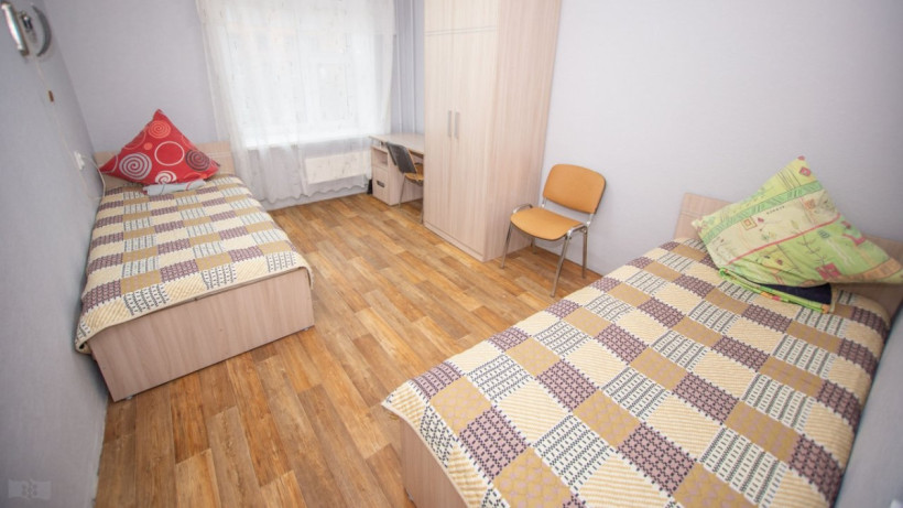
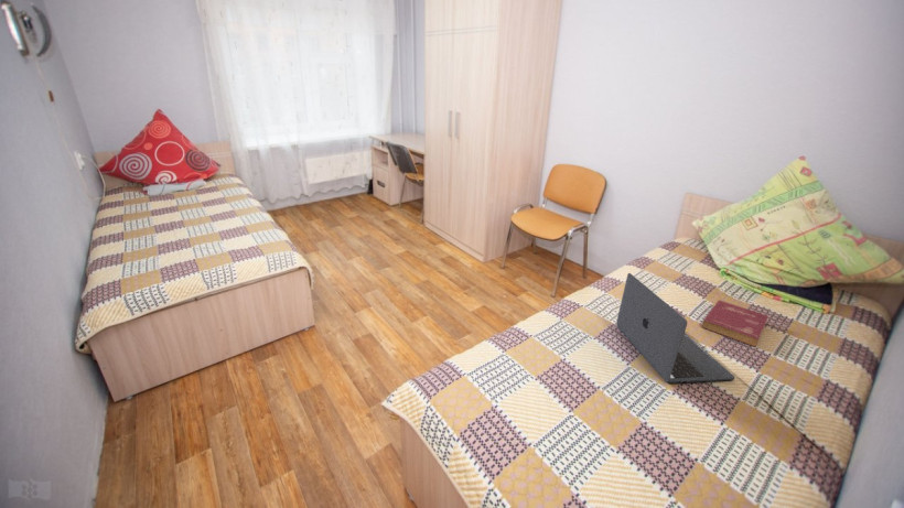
+ laptop [615,272,735,385]
+ book [700,299,770,348]
